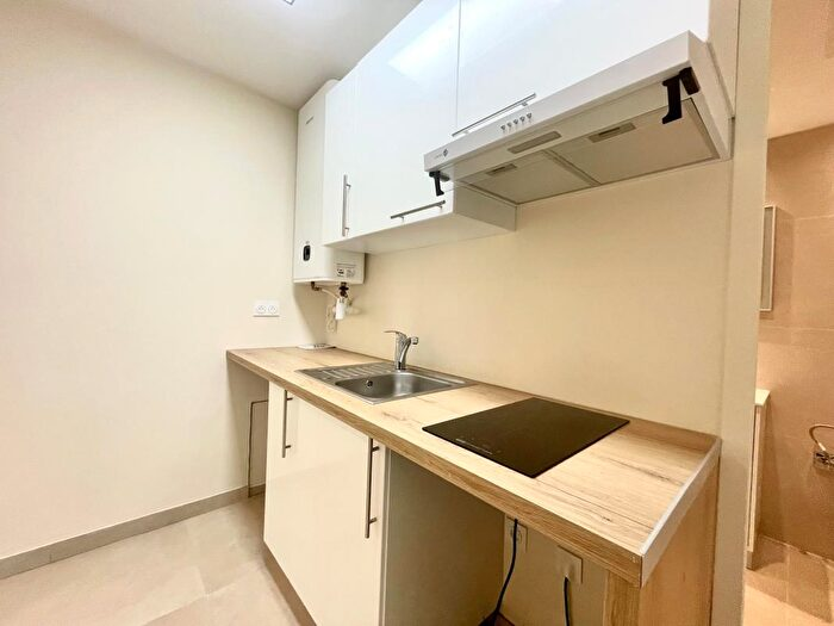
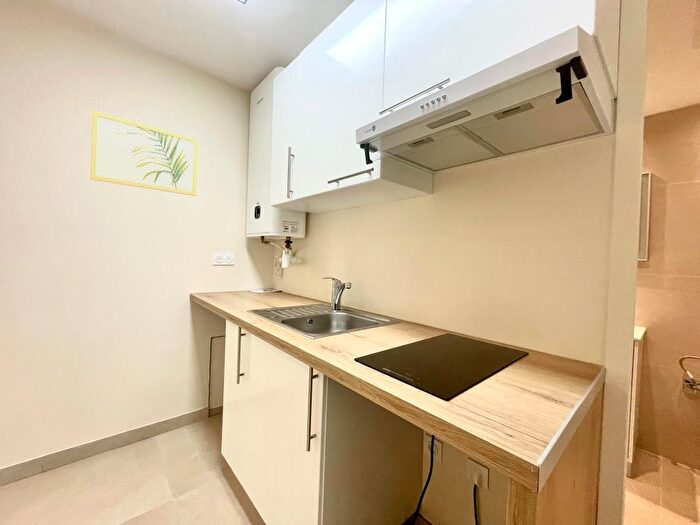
+ wall art [89,109,199,197]
